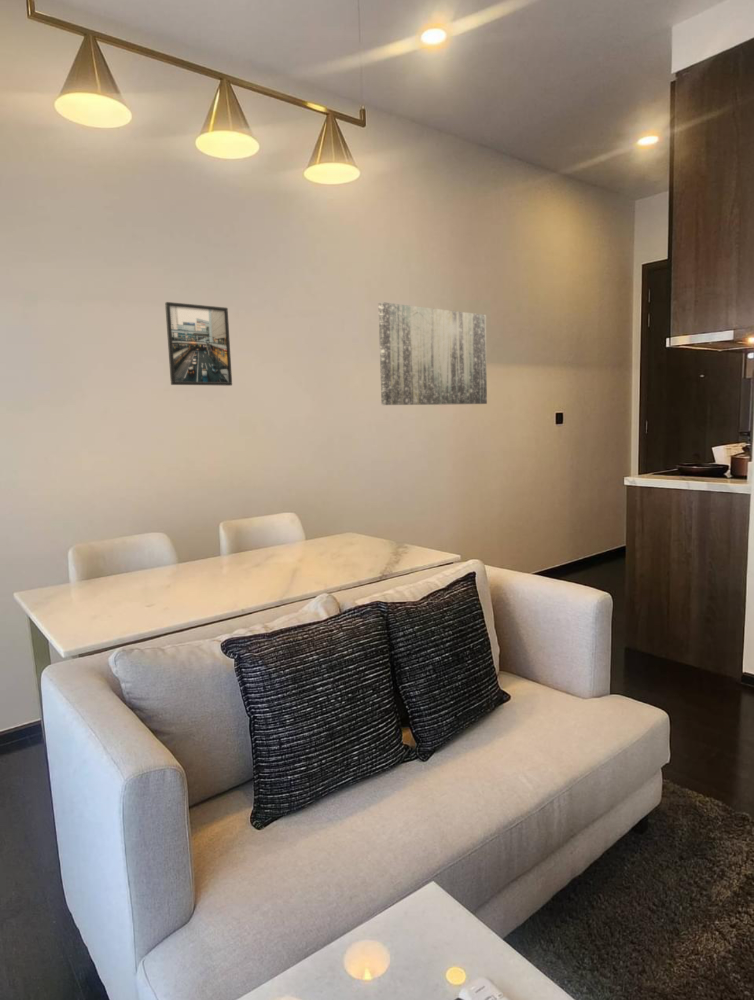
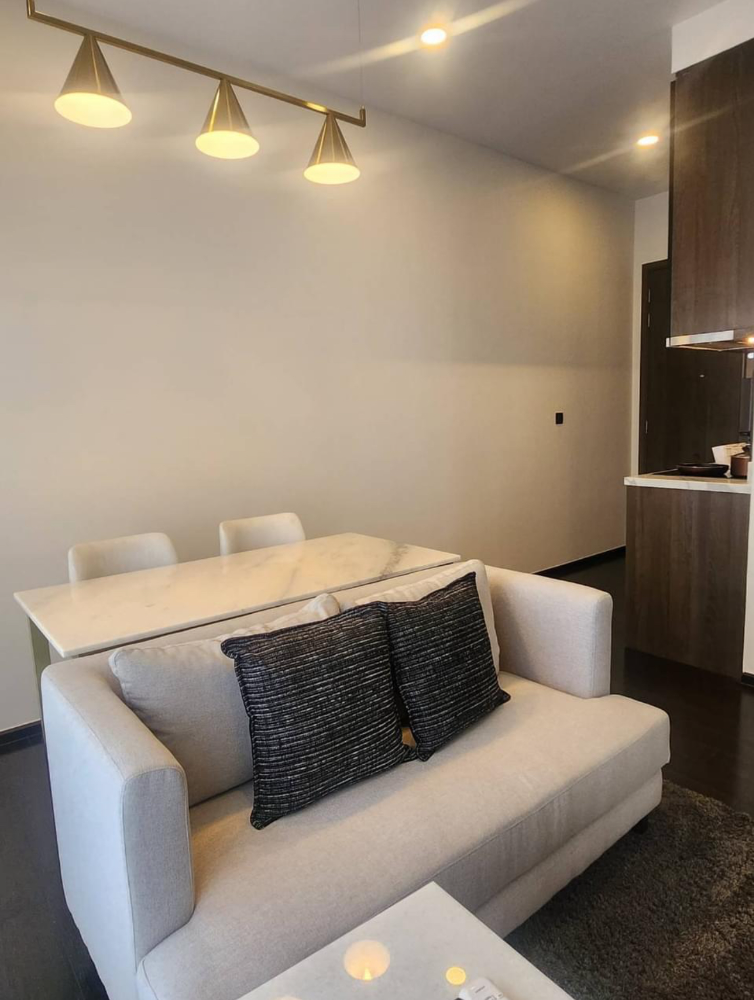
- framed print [164,301,233,387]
- wall art [377,301,488,406]
